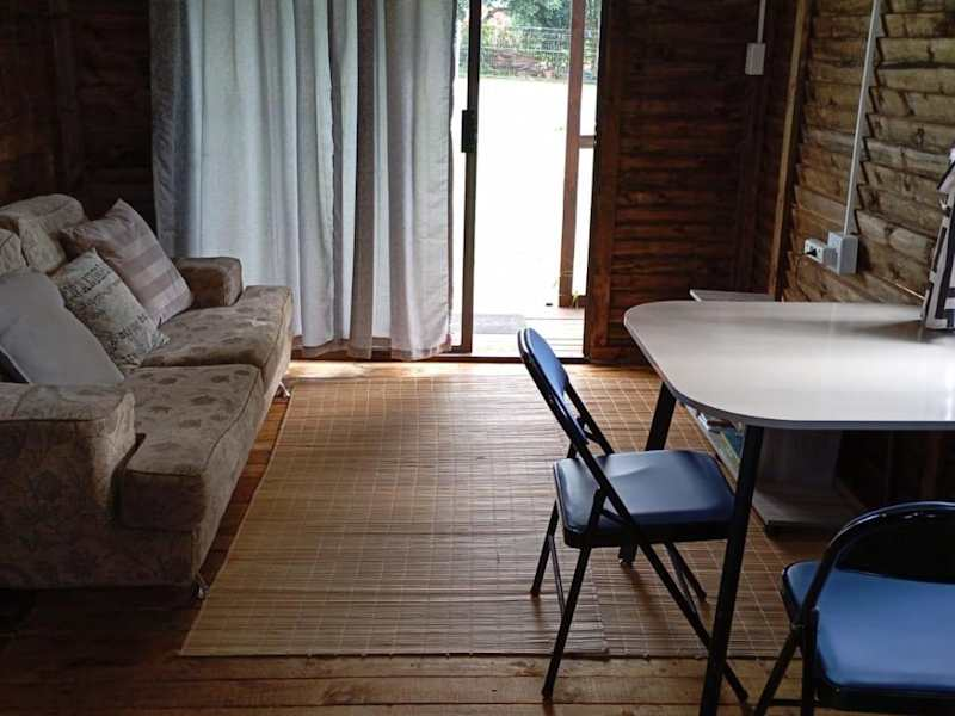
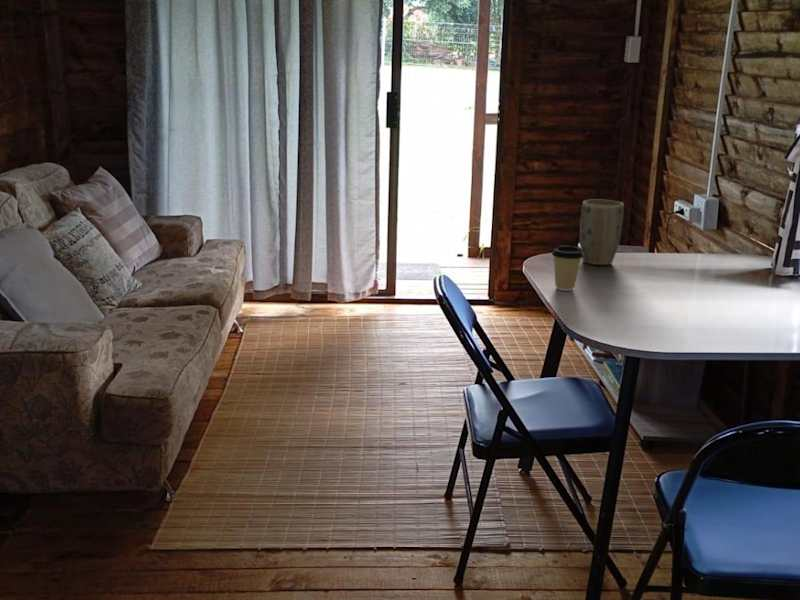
+ coffee cup [551,245,583,292]
+ plant pot [579,199,625,266]
